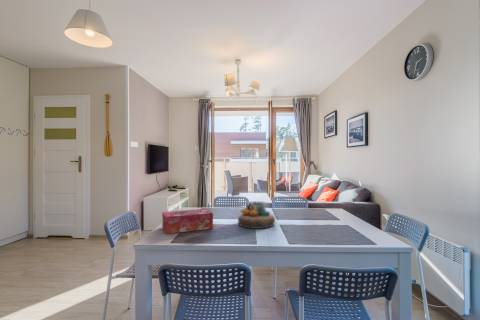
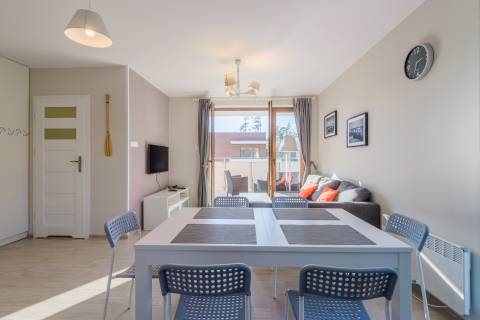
- tissue box [161,208,214,235]
- decorative bowl [237,201,276,230]
